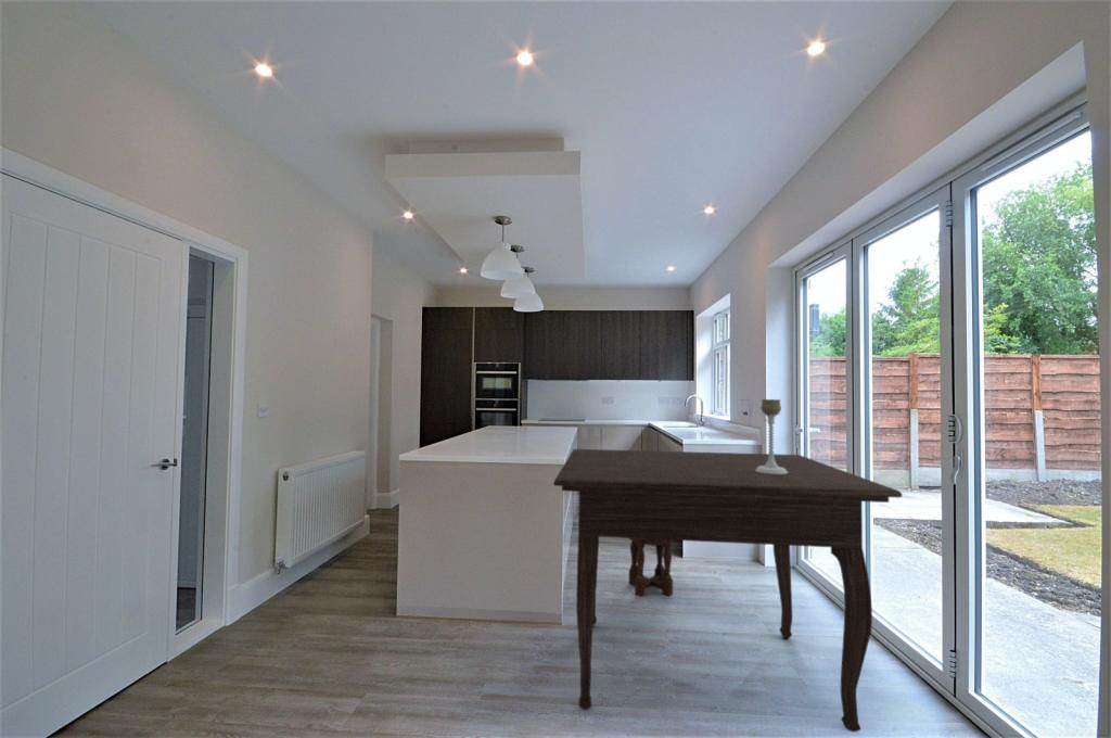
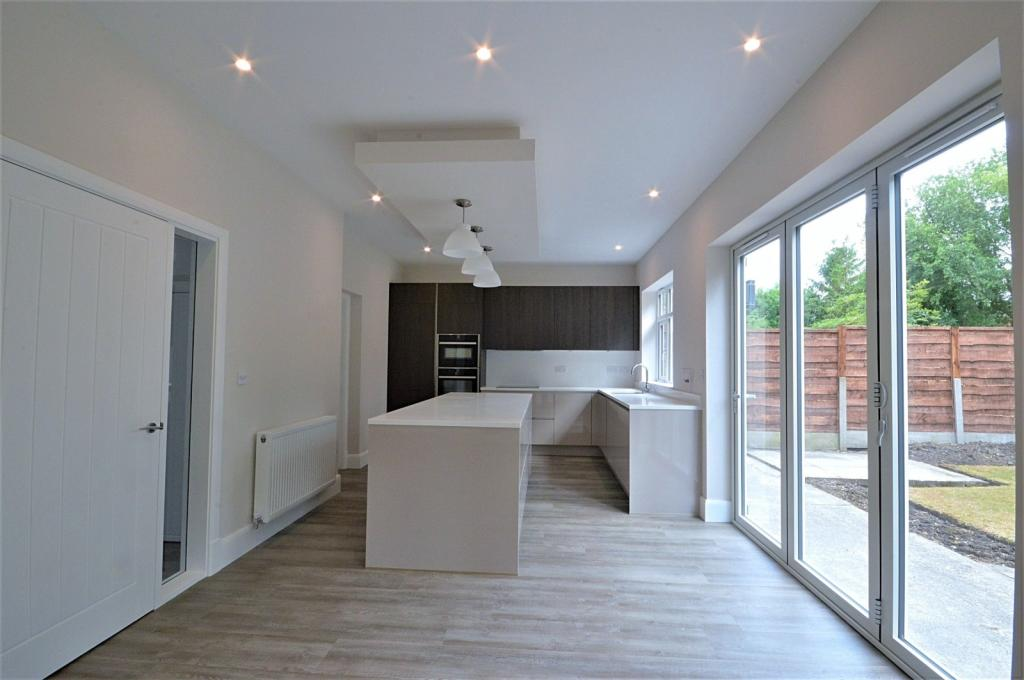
- stool [628,538,674,598]
- candle holder [755,398,788,474]
- dining table [552,448,904,733]
